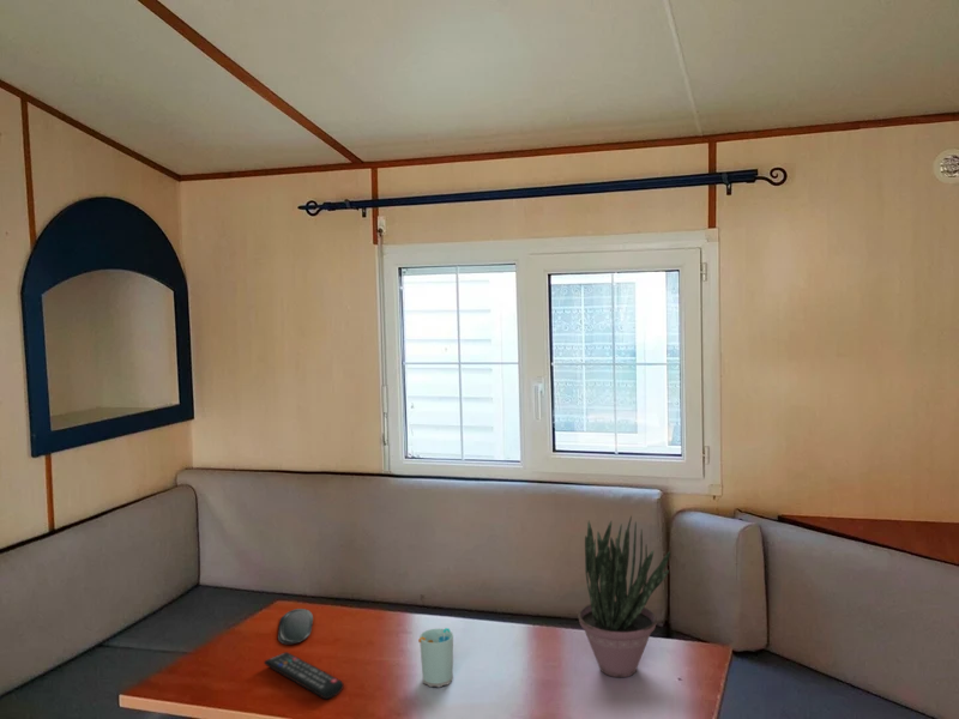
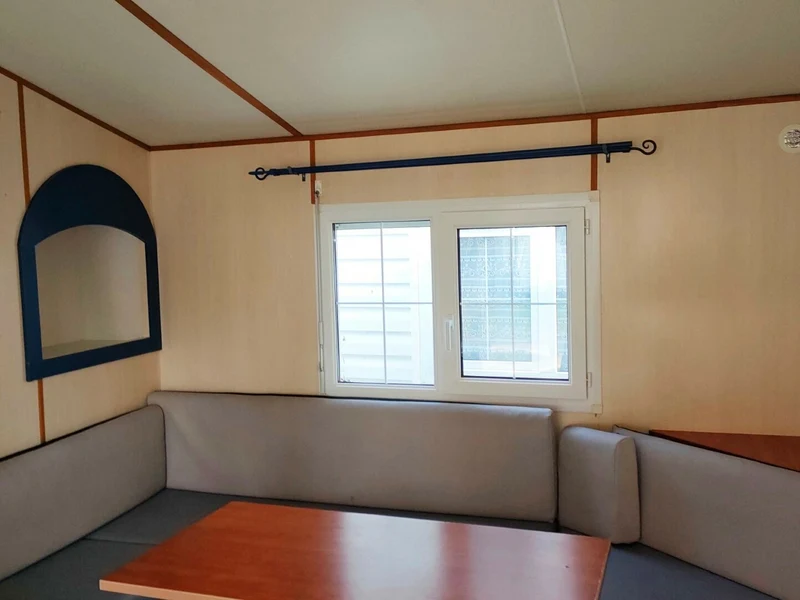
- cup [417,627,454,688]
- remote control [263,651,345,700]
- potted plant [577,514,671,678]
- oval tray [277,608,314,645]
